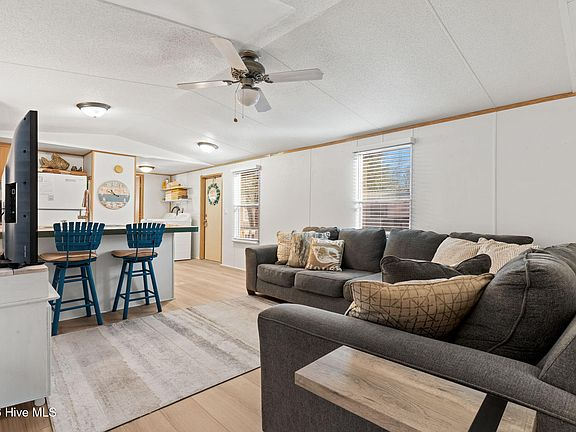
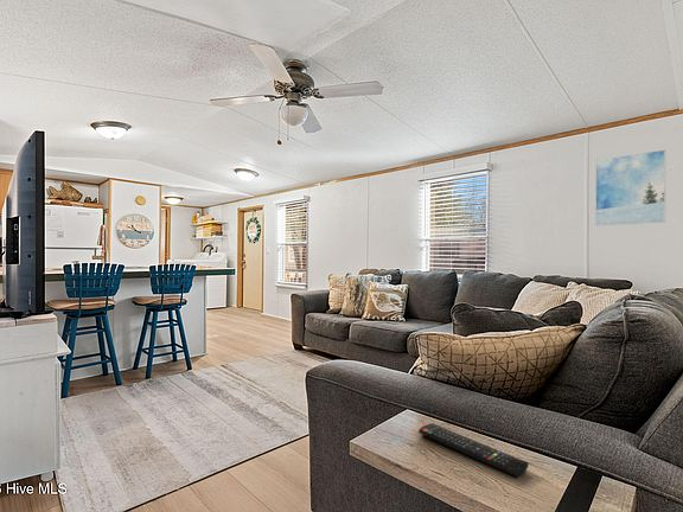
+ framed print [594,148,666,226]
+ remote control [417,422,529,478]
